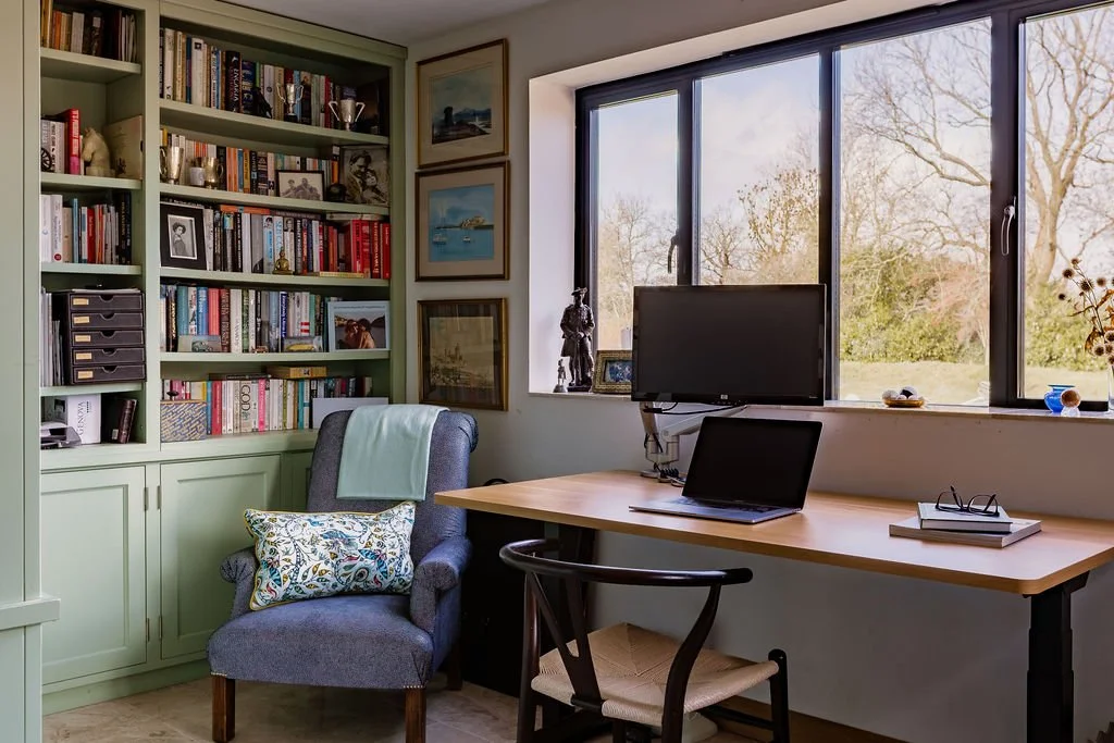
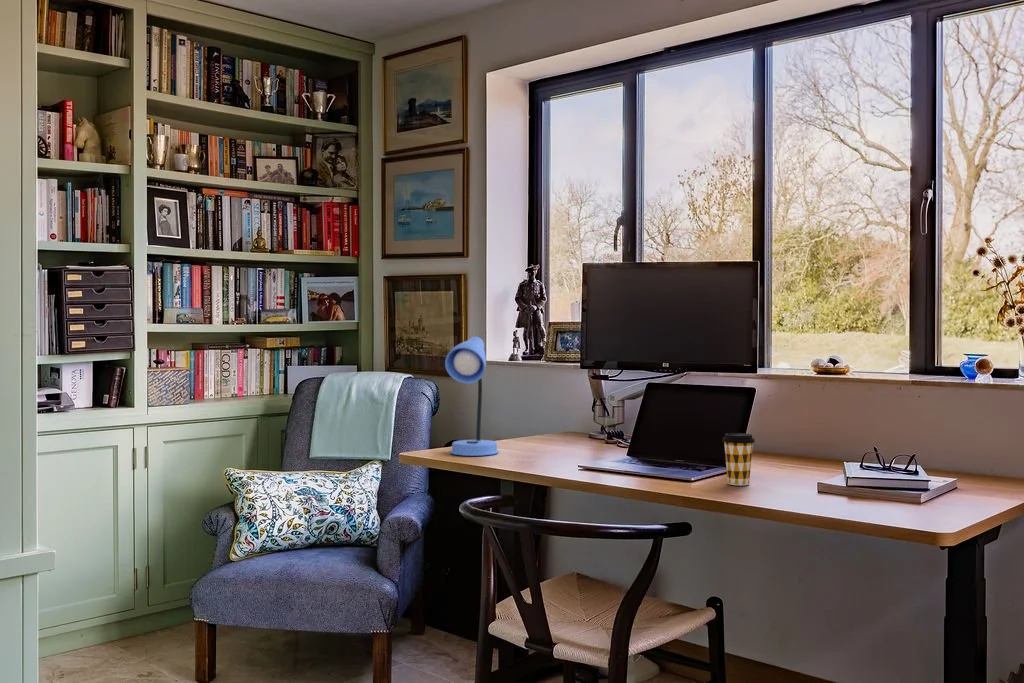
+ coffee cup [721,432,756,486]
+ desk lamp [444,336,499,457]
